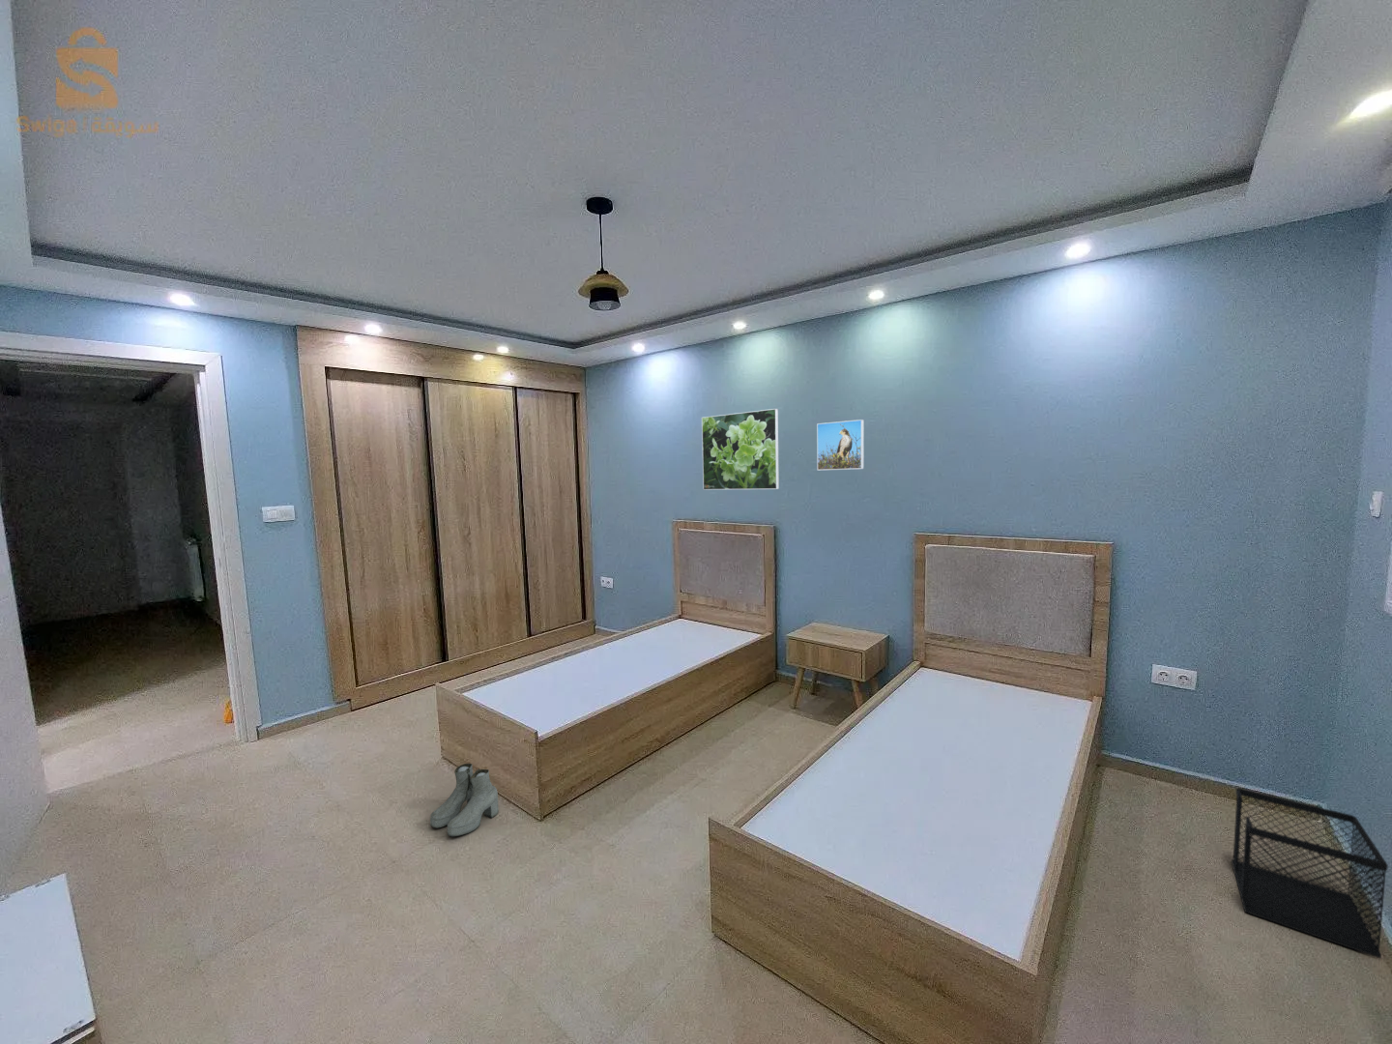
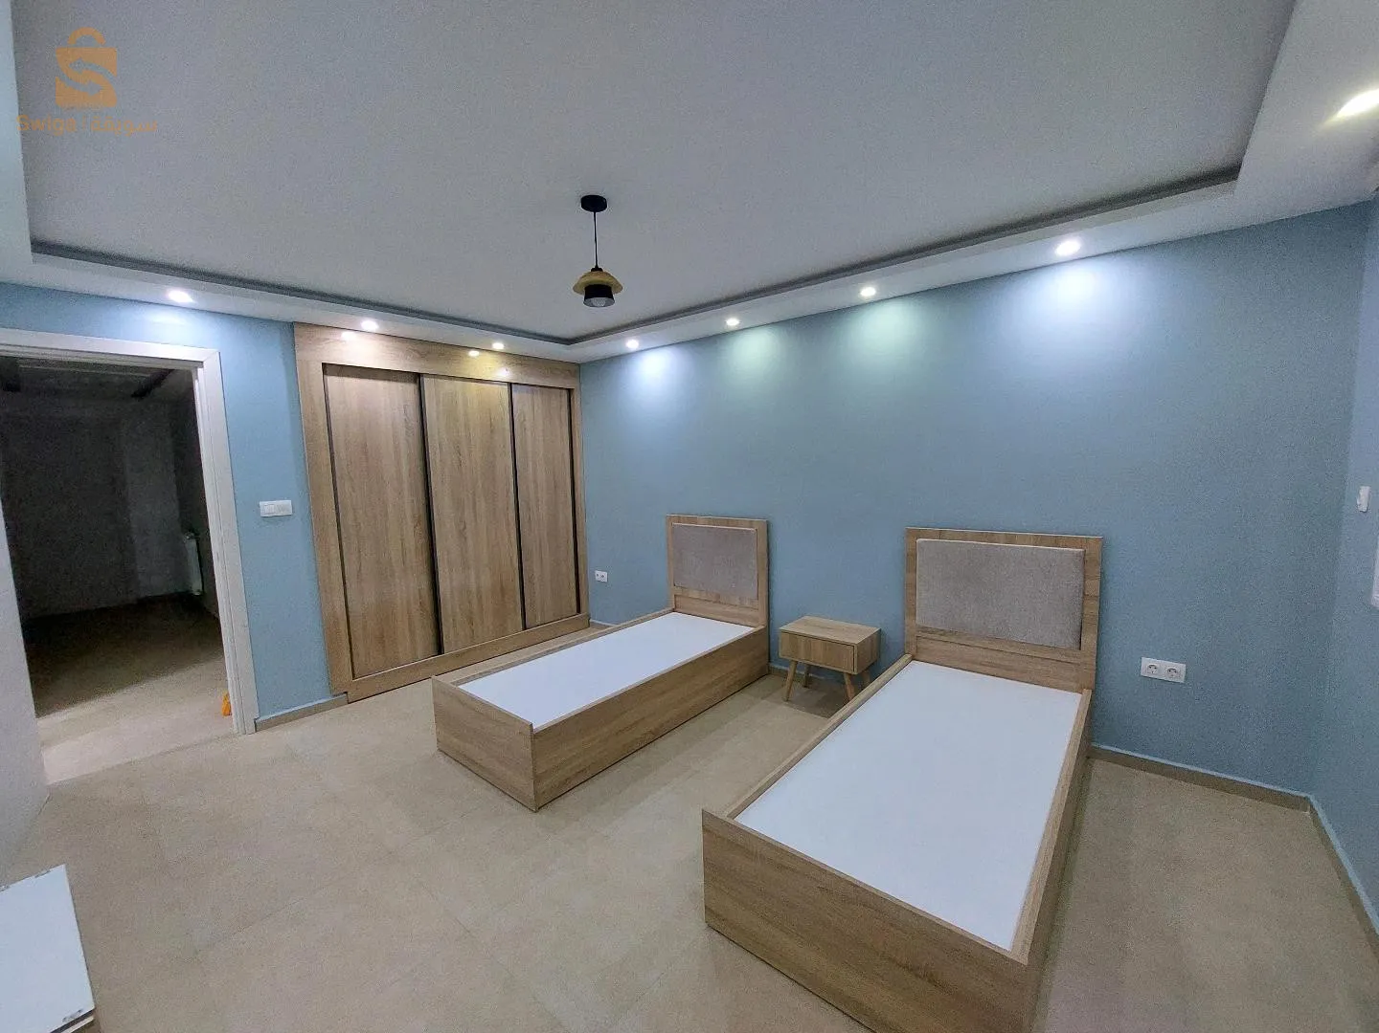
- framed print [815,419,864,470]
- boots [430,762,500,838]
- wastebasket [1231,787,1389,960]
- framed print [700,408,780,491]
